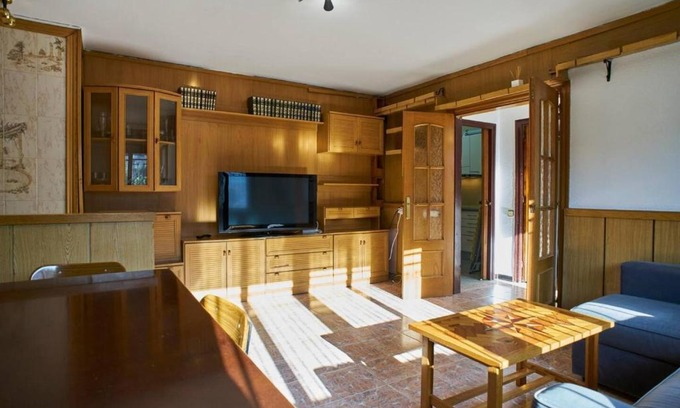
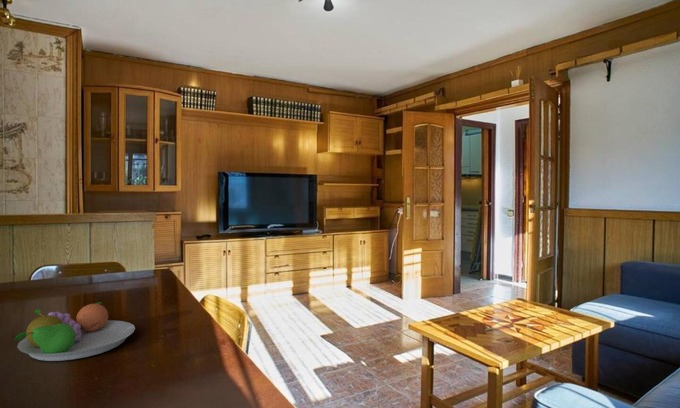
+ fruit bowl [14,301,136,362]
